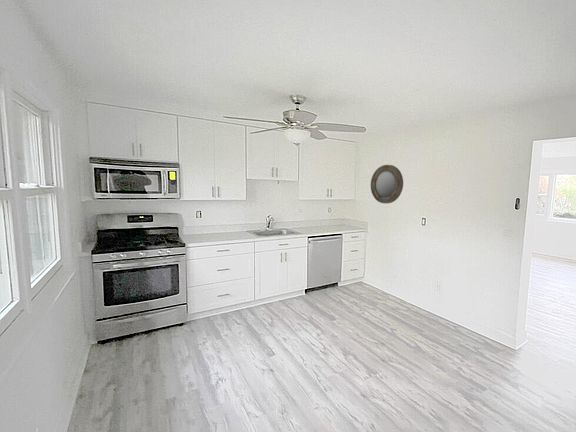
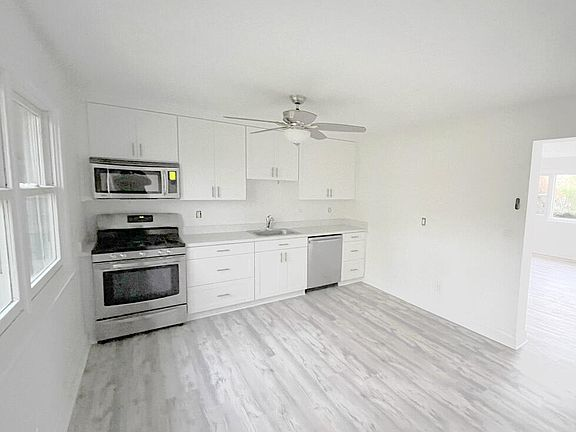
- home mirror [370,164,404,204]
